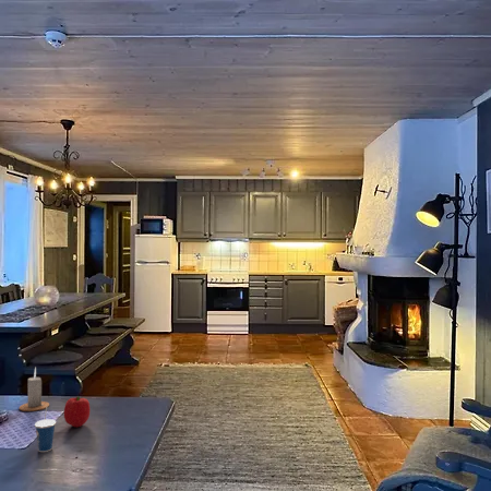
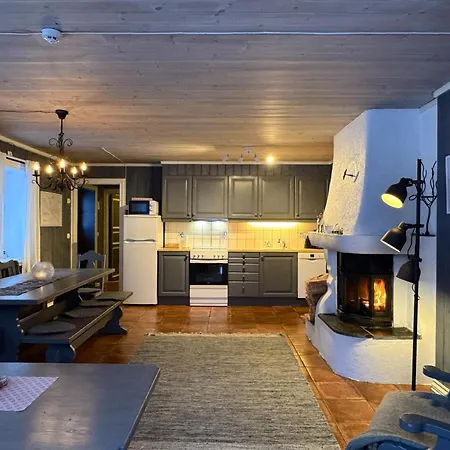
- cup [34,407,57,453]
- candle [17,366,50,412]
- fruit [63,395,92,428]
